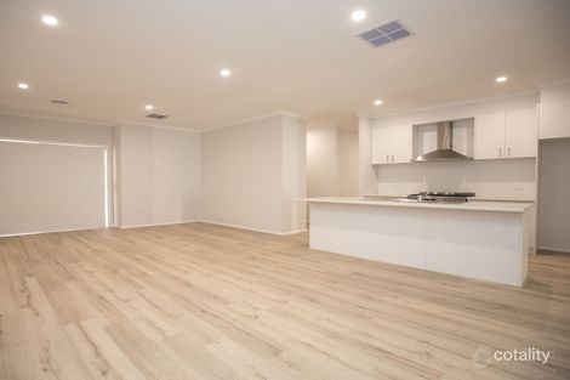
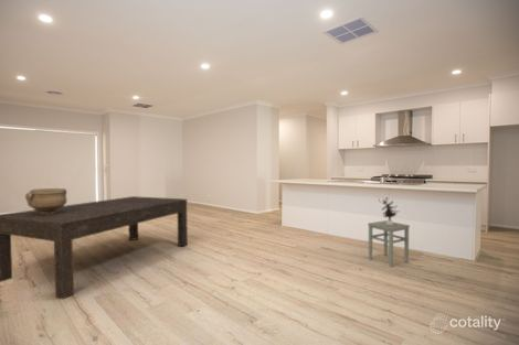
+ dining table [0,195,189,300]
+ potted plant [378,197,401,226]
+ ceramic pot [24,187,67,214]
+ stool [367,219,411,268]
